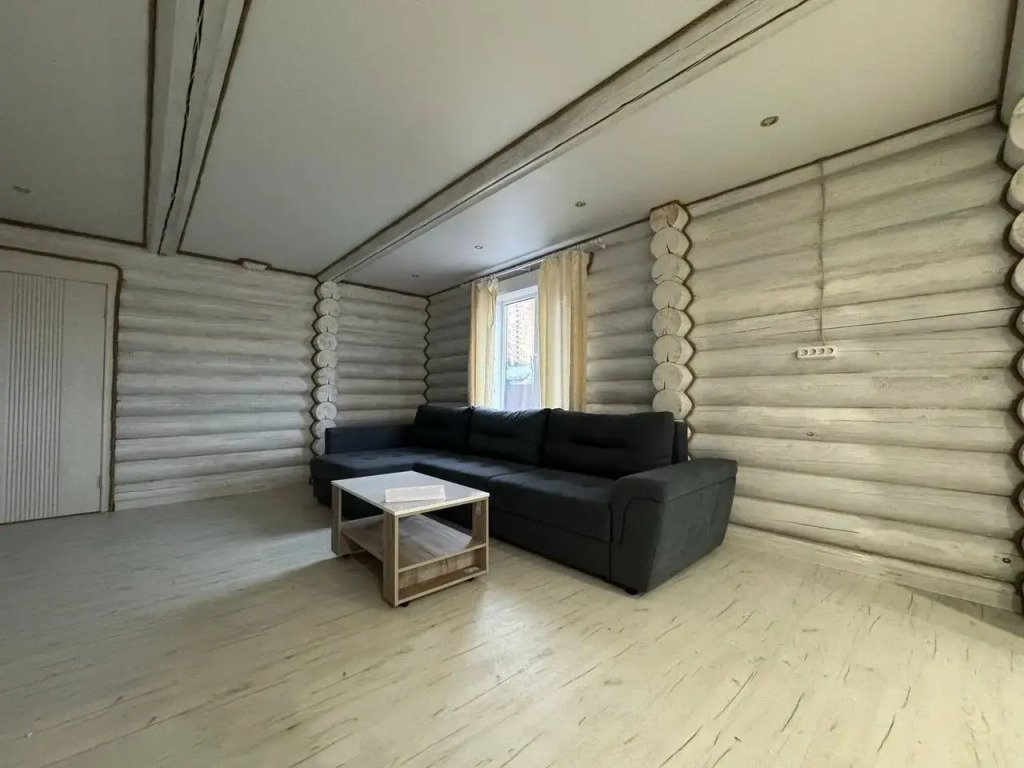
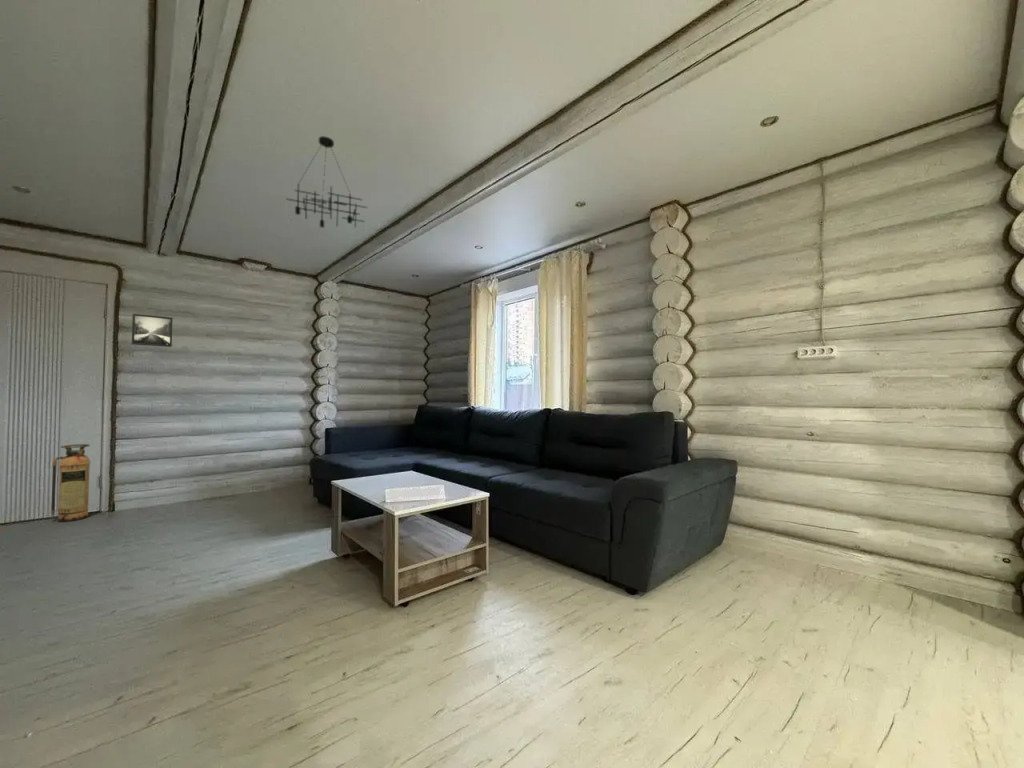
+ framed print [131,313,173,348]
+ fire extinguisher [50,443,92,523]
+ chandelier [285,135,368,229]
